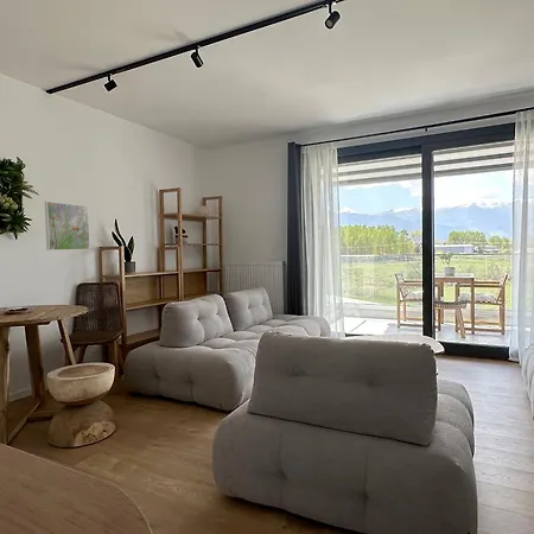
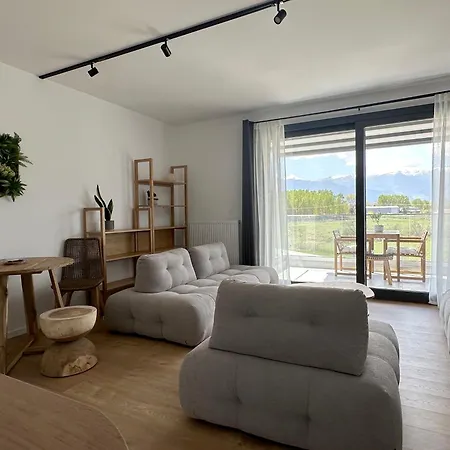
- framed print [44,201,91,252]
